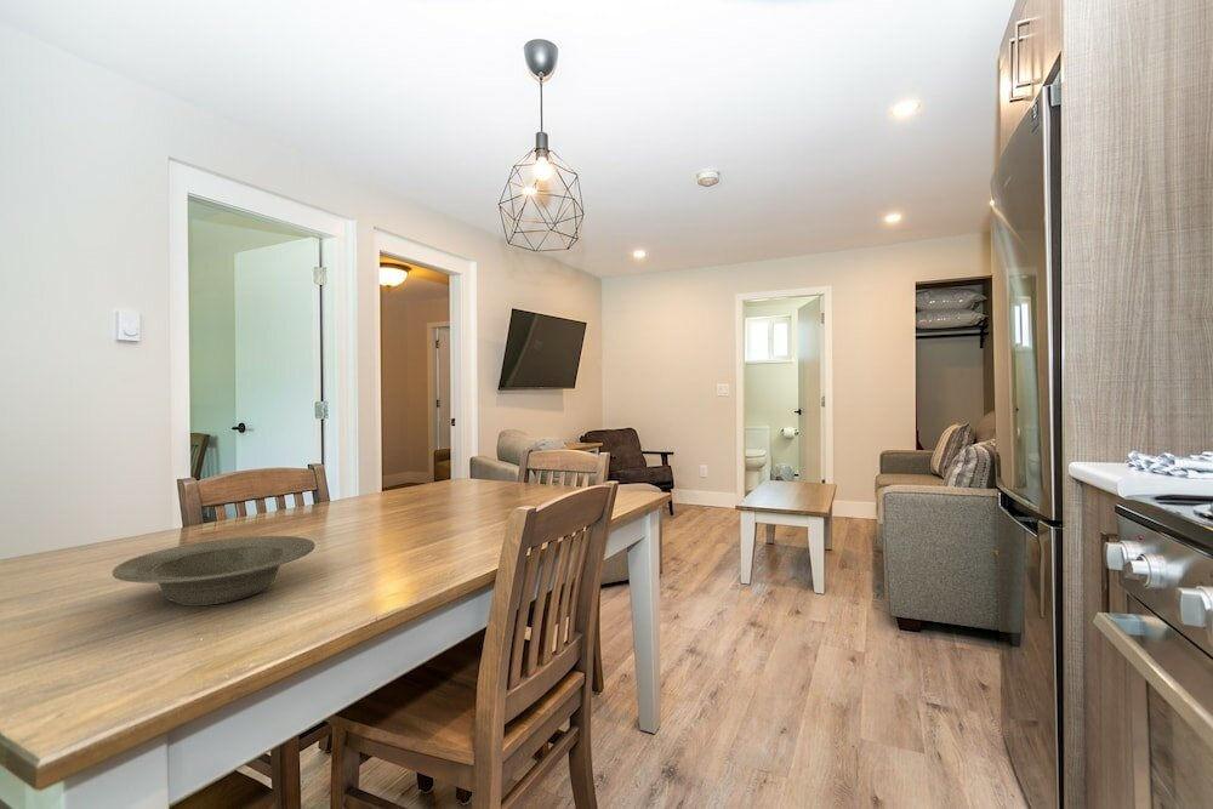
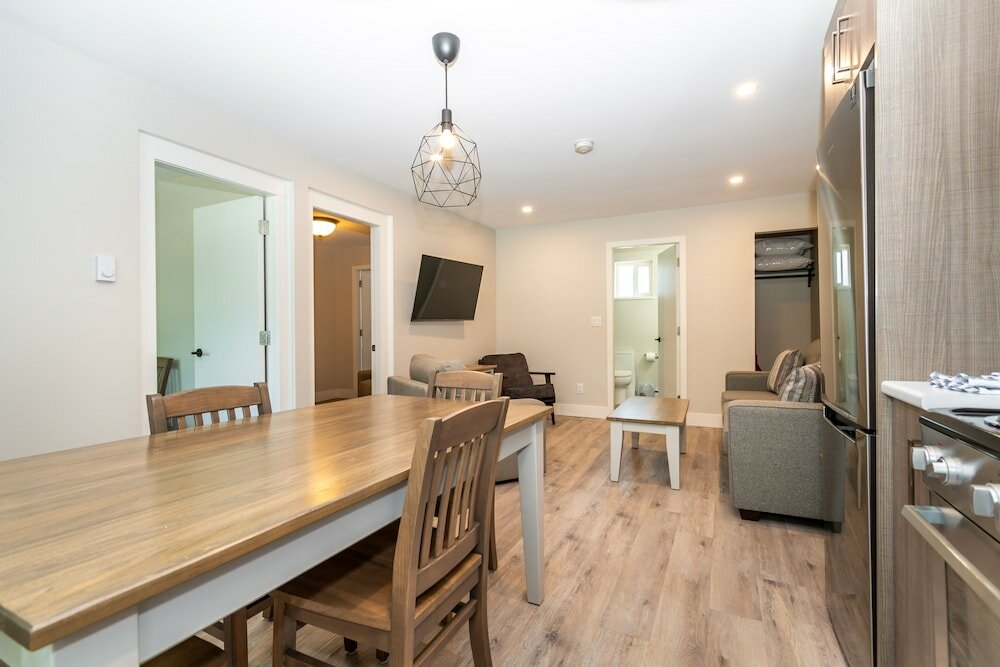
- bowl [112,535,317,606]
